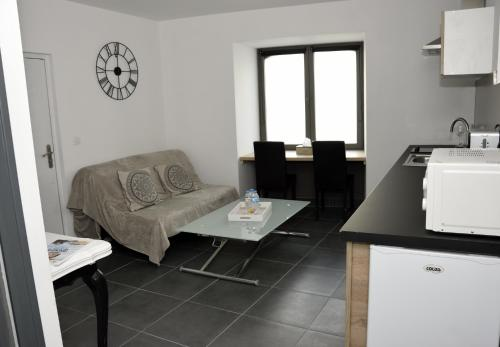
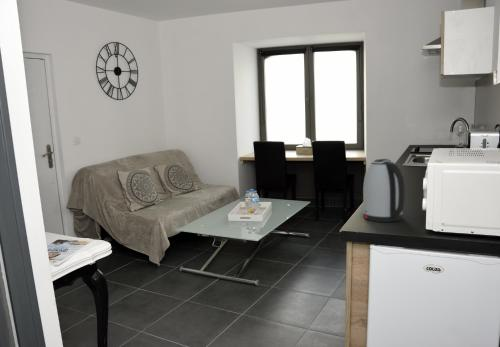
+ kettle [362,158,406,223]
